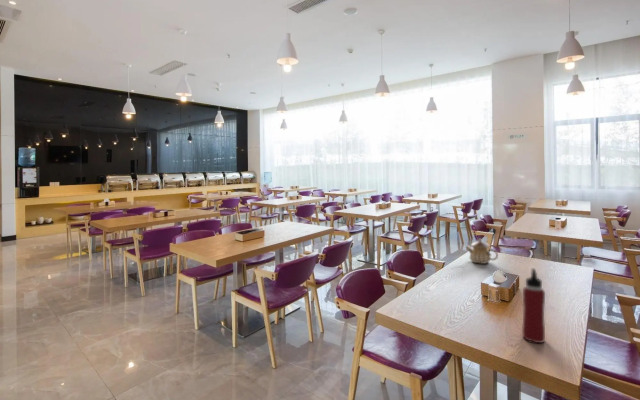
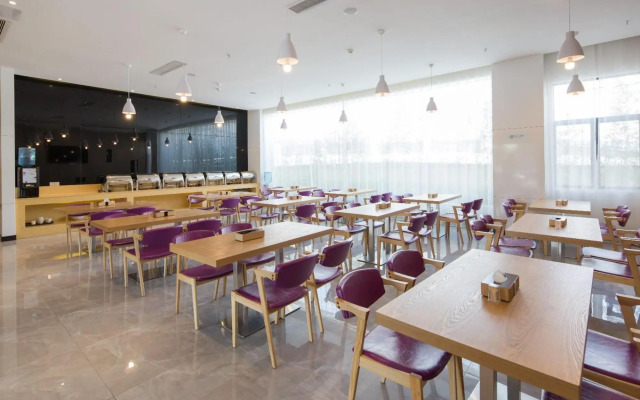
- teapot [465,238,499,265]
- water bottle [521,267,546,344]
